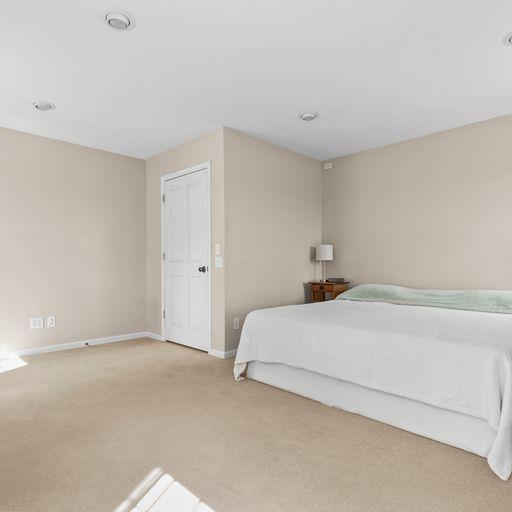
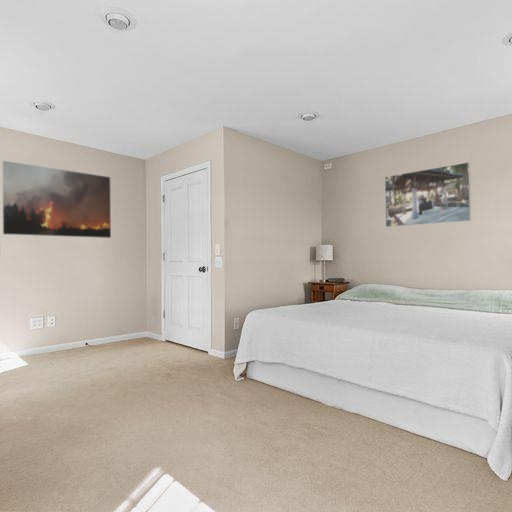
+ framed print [384,161,472,228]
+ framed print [1,159,112,239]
